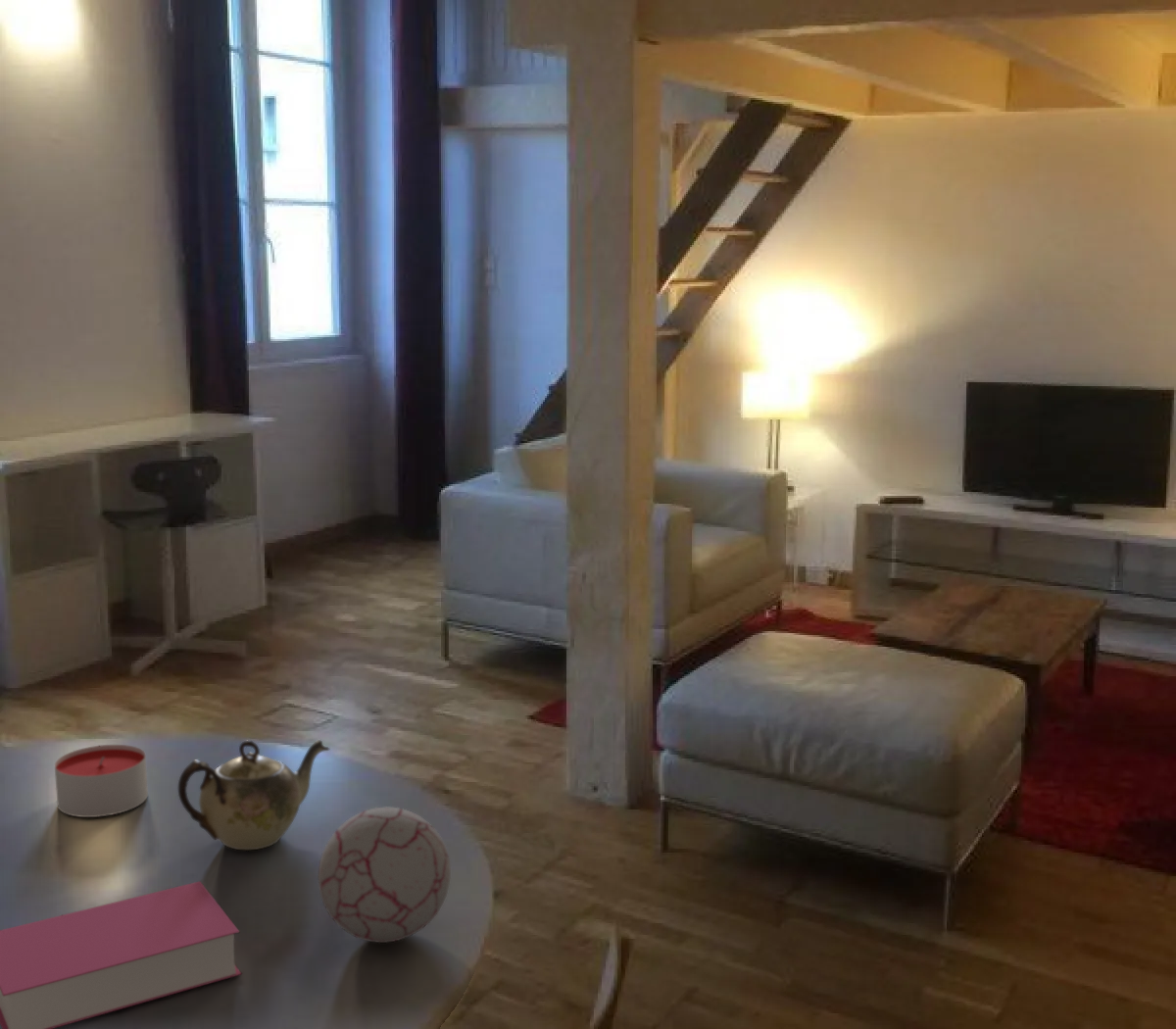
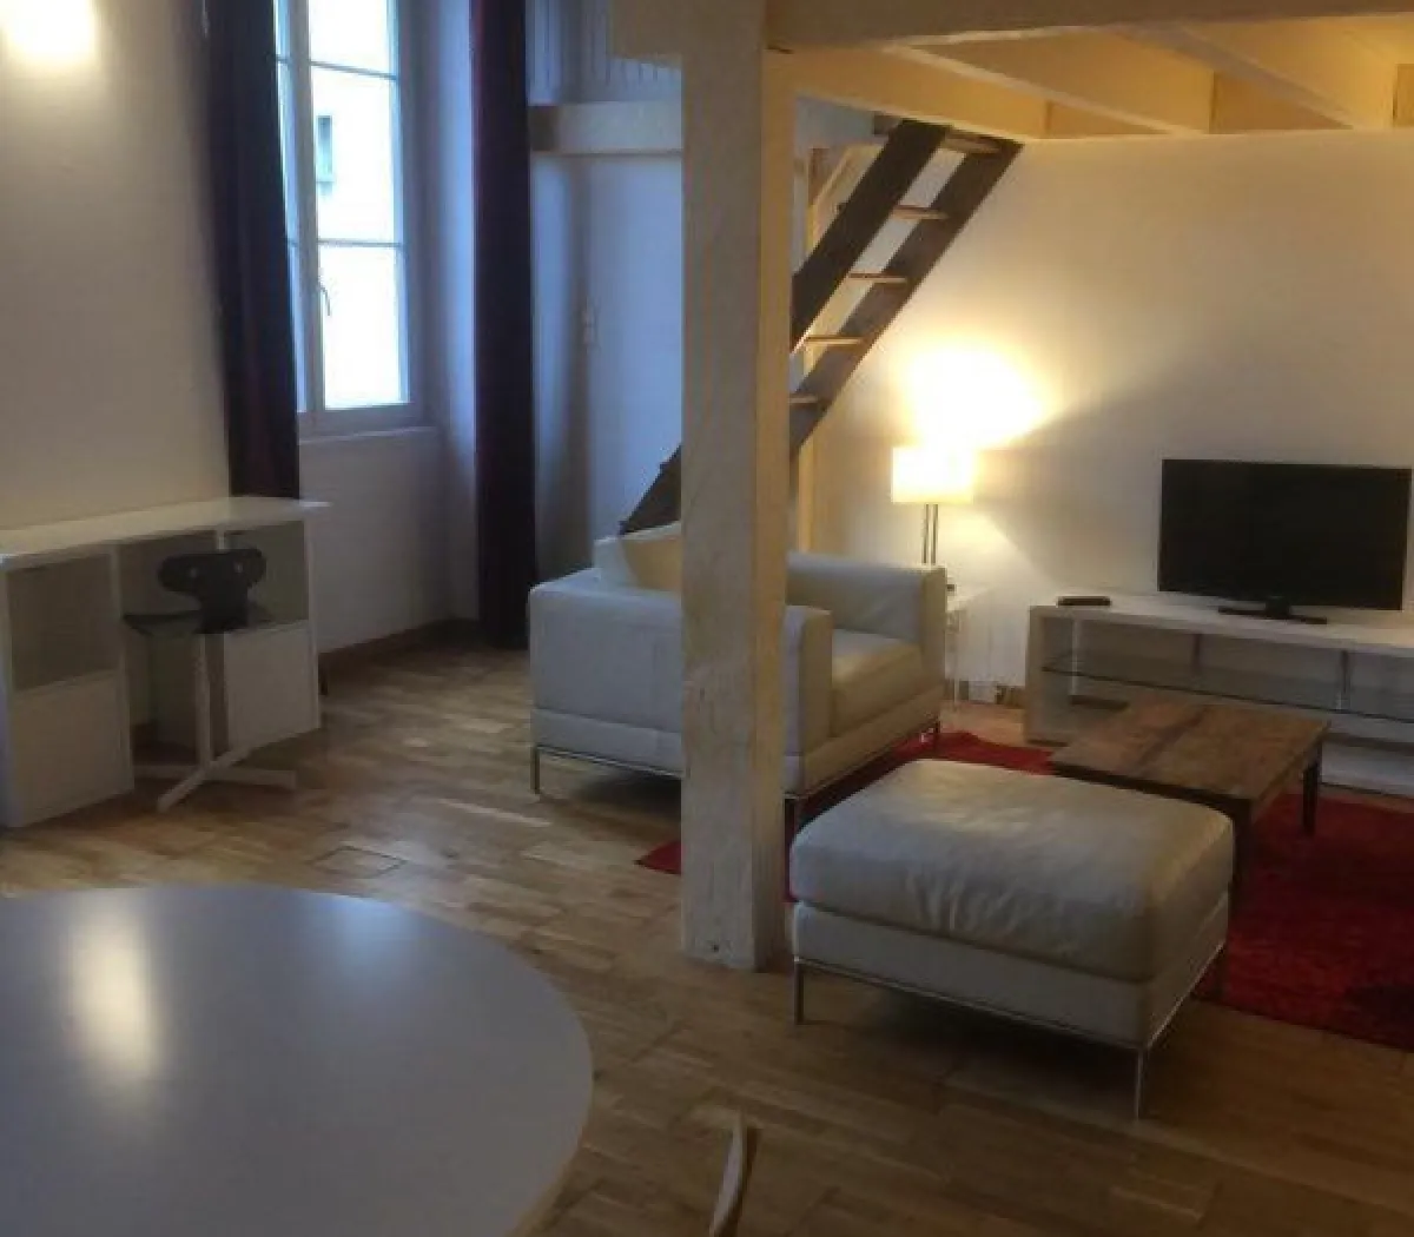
- book [0,880,243,1029]
- decorative ball [318,807,452,944]
- teapot [177,739,330,851]
- candle [54,744,149,818]
